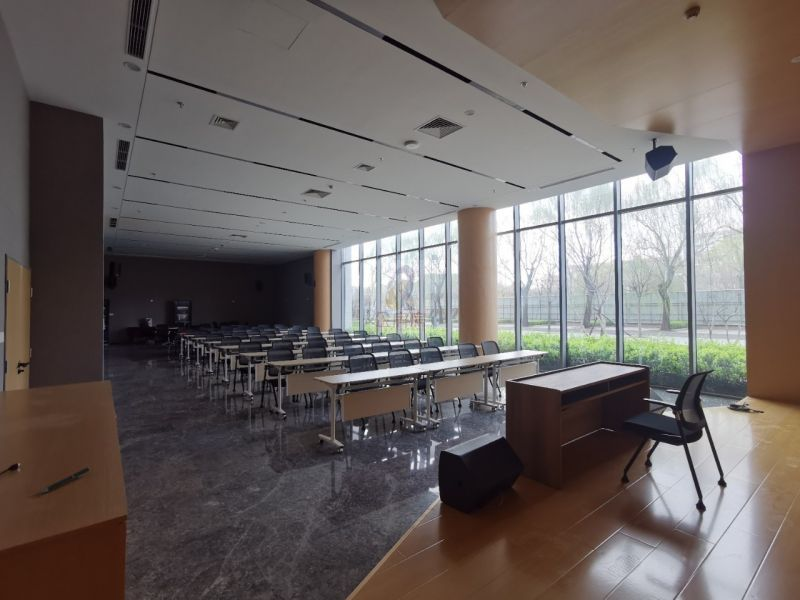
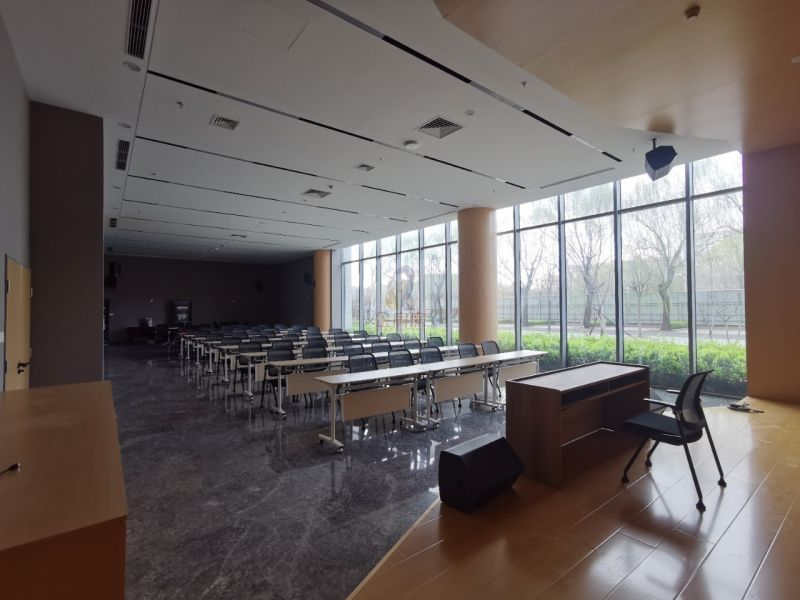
- pen [41,466,91,493]
